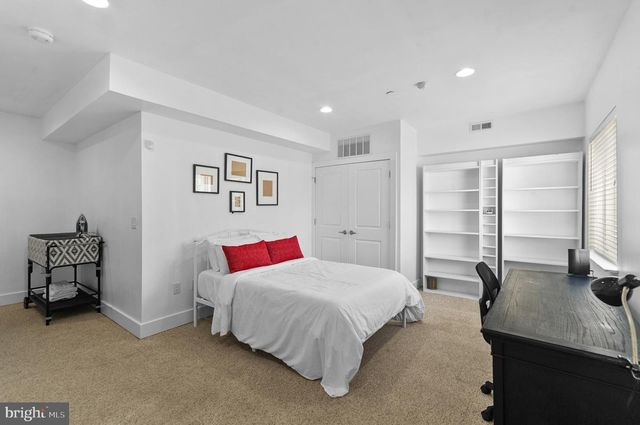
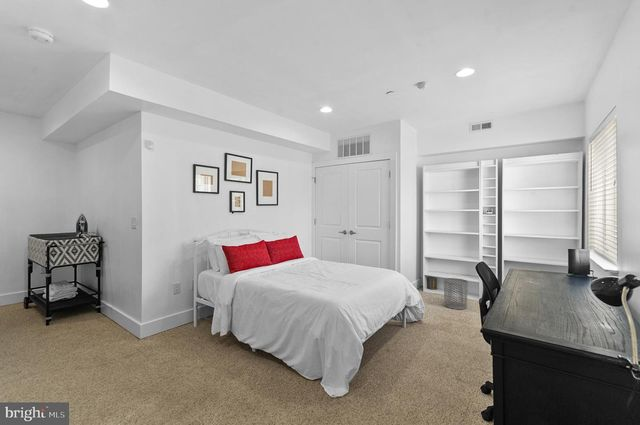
+ waste bin [443,277,469,310]
